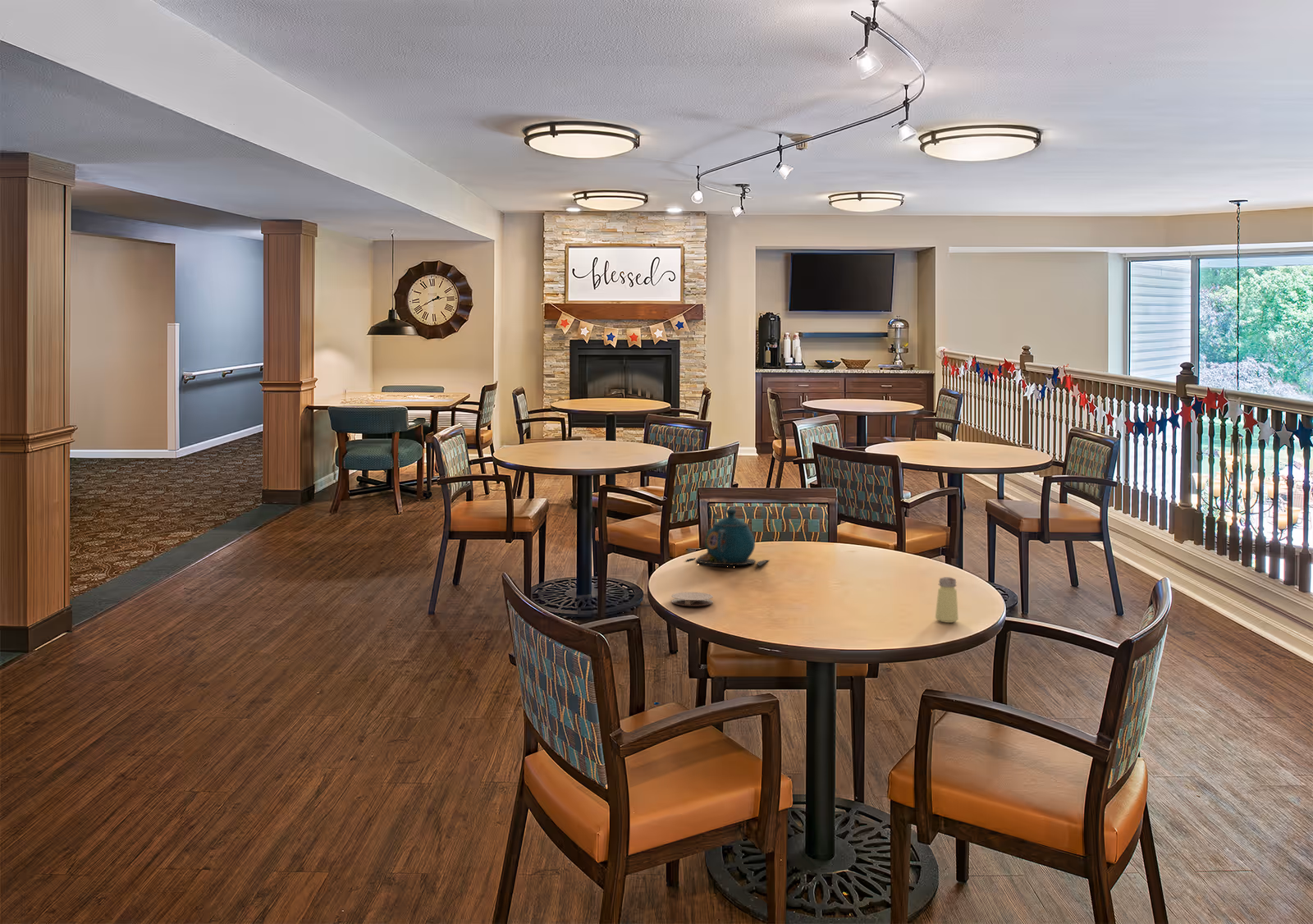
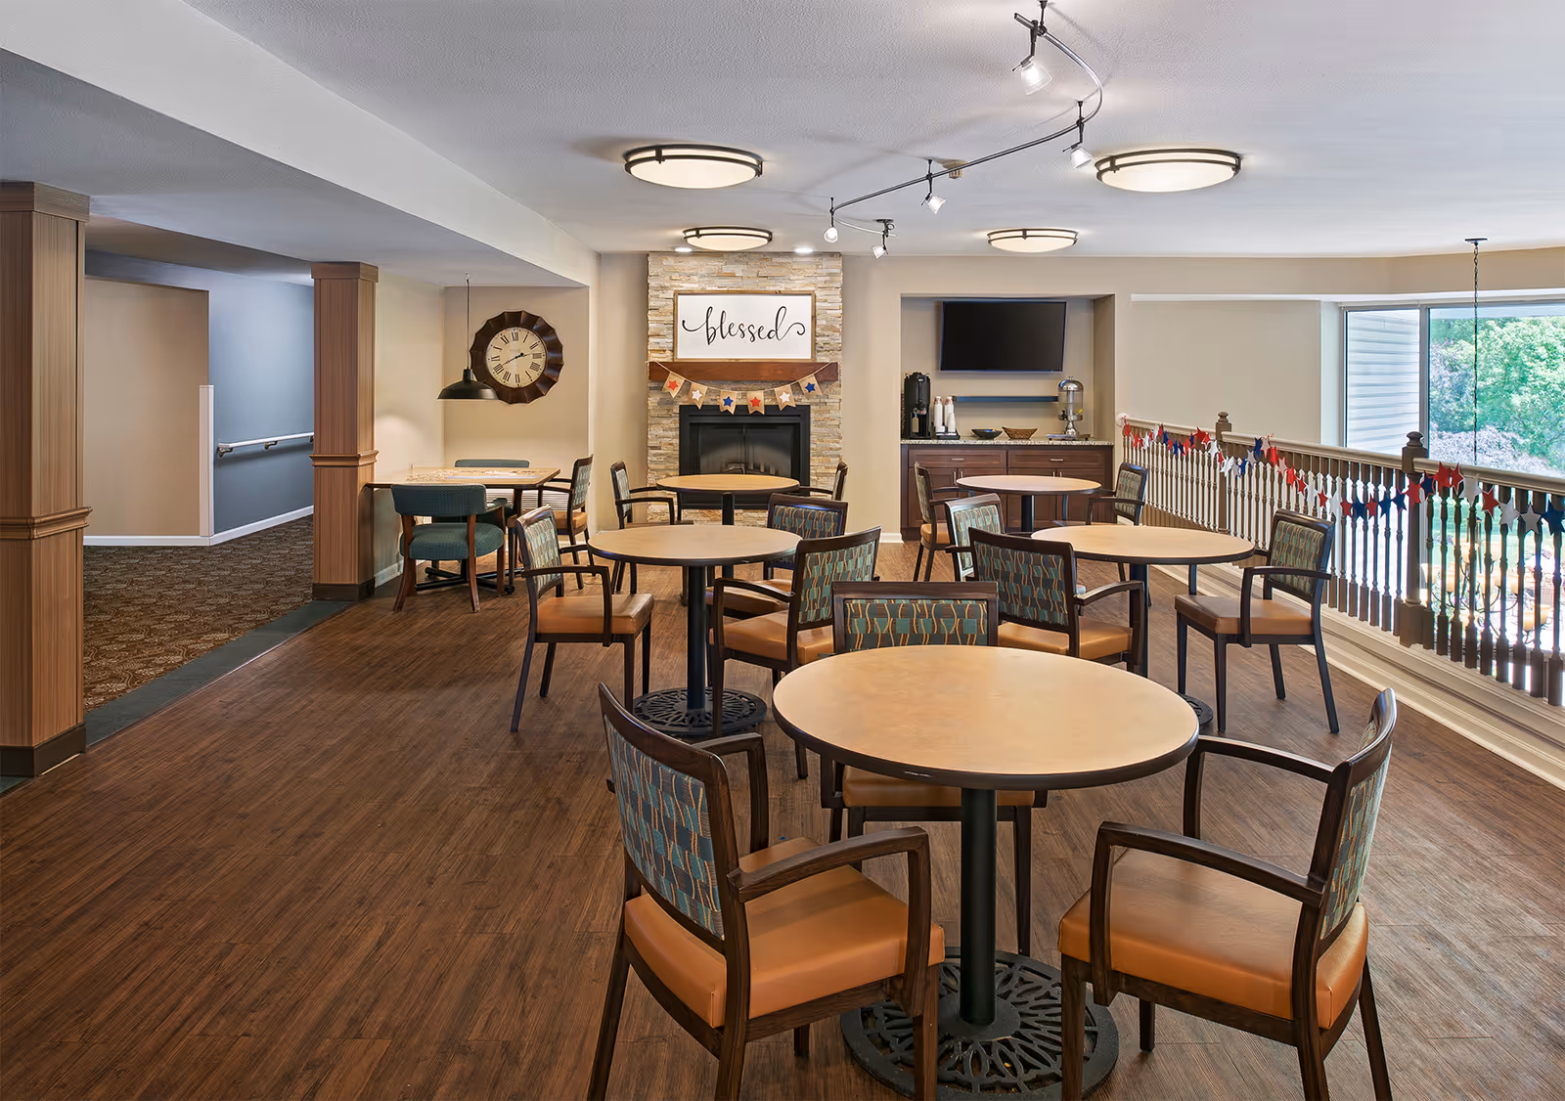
- coaster [670,592,714,606]
- saltshaker [935,576,959,624]
- teapot [685,509,770,568]
